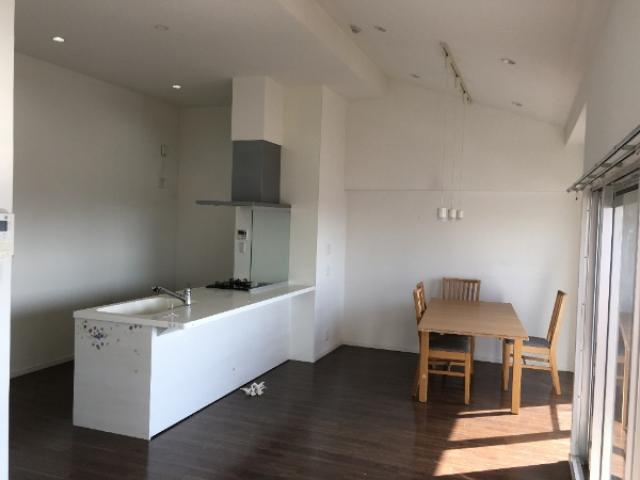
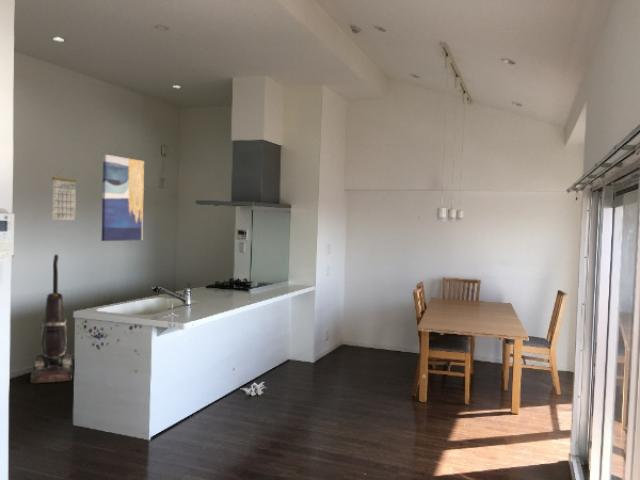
+ wall art [101,154,145,242]
+ calendar [51,169,78,221]
+ vacuum cleaner [30,253,74,385]
